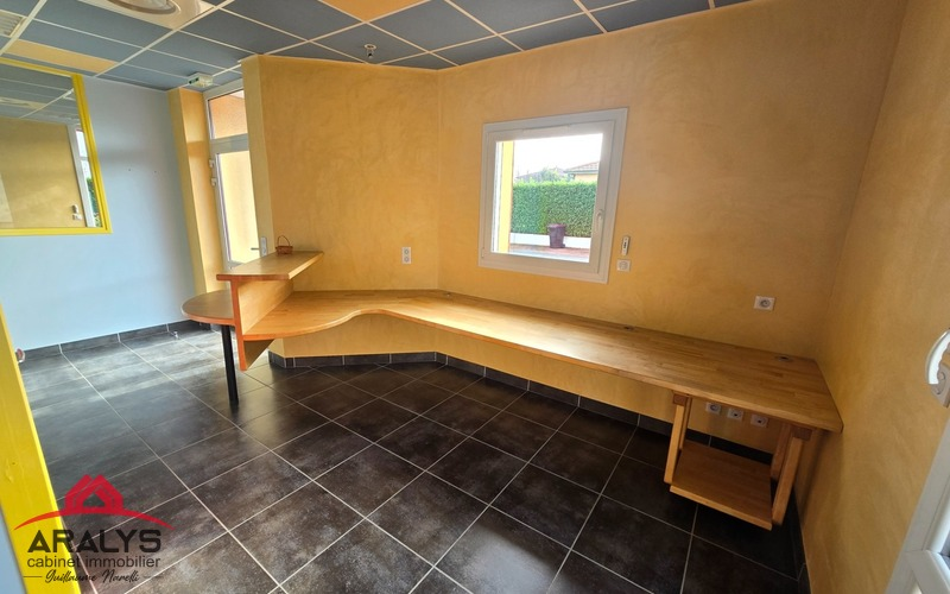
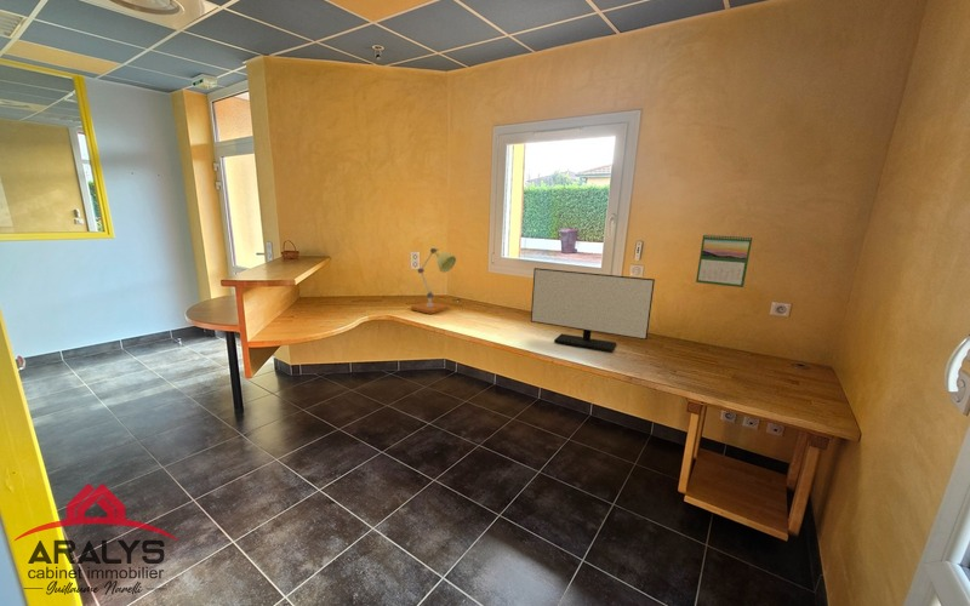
+ desk lamp [410,247,457,315]
+ monitor [530,267,656,353]
+ calendar [695,233,753,288]
